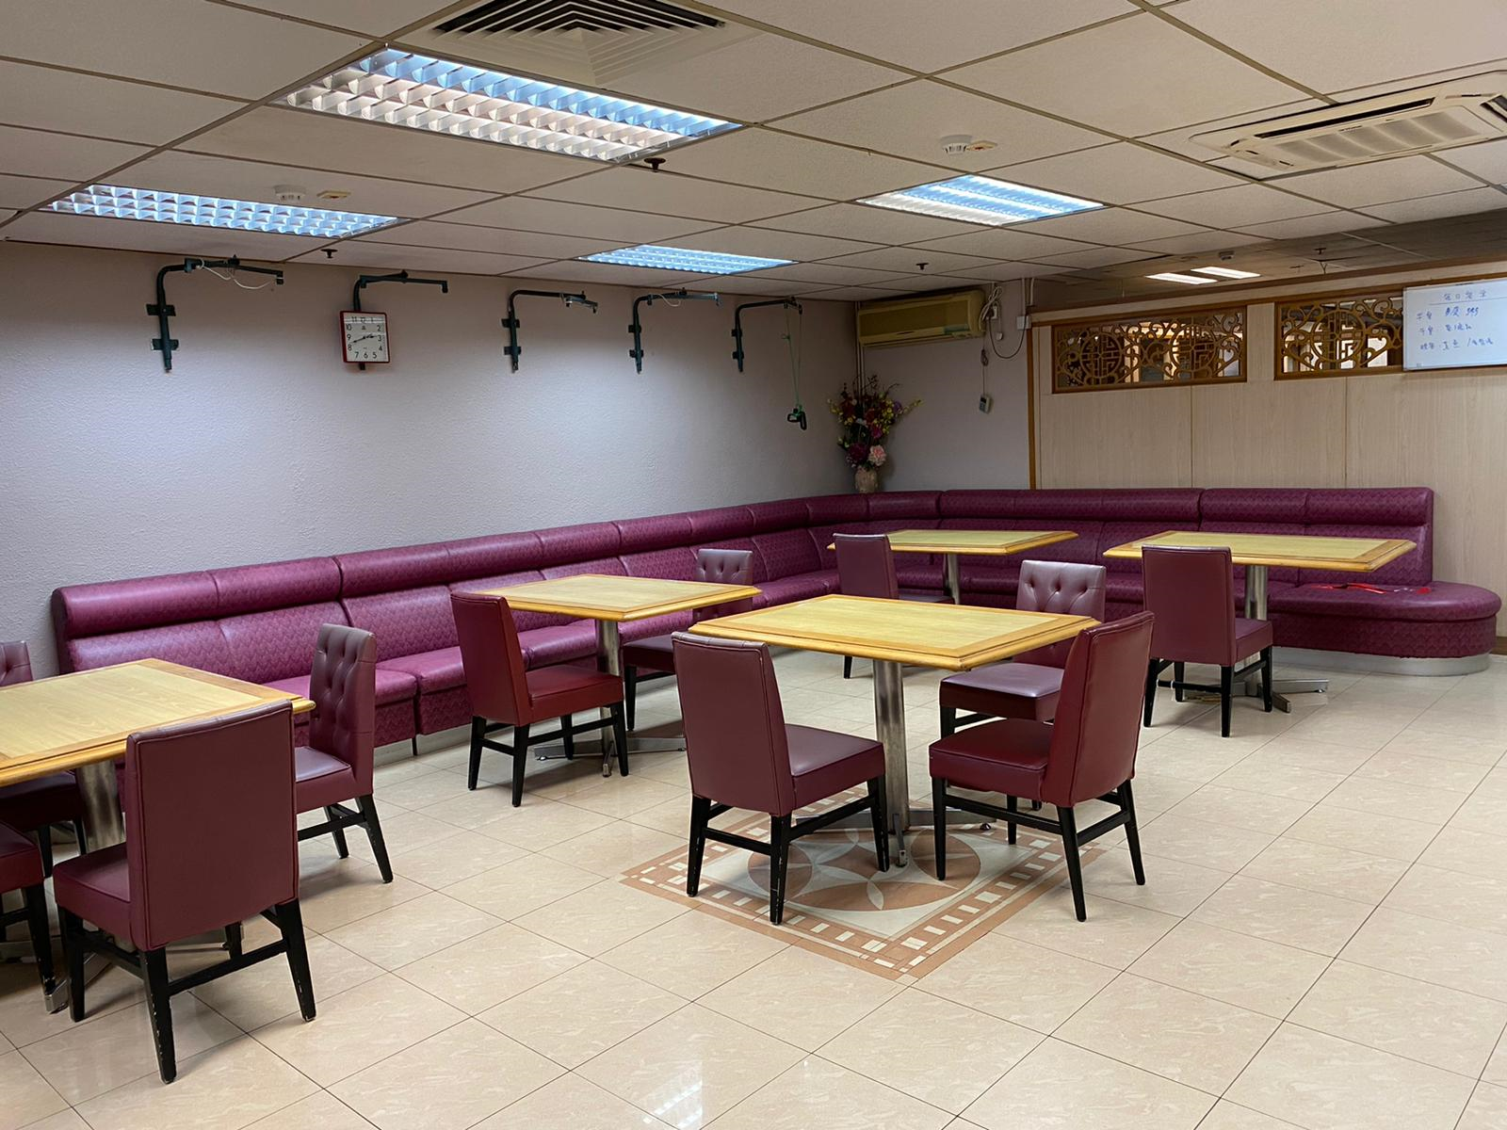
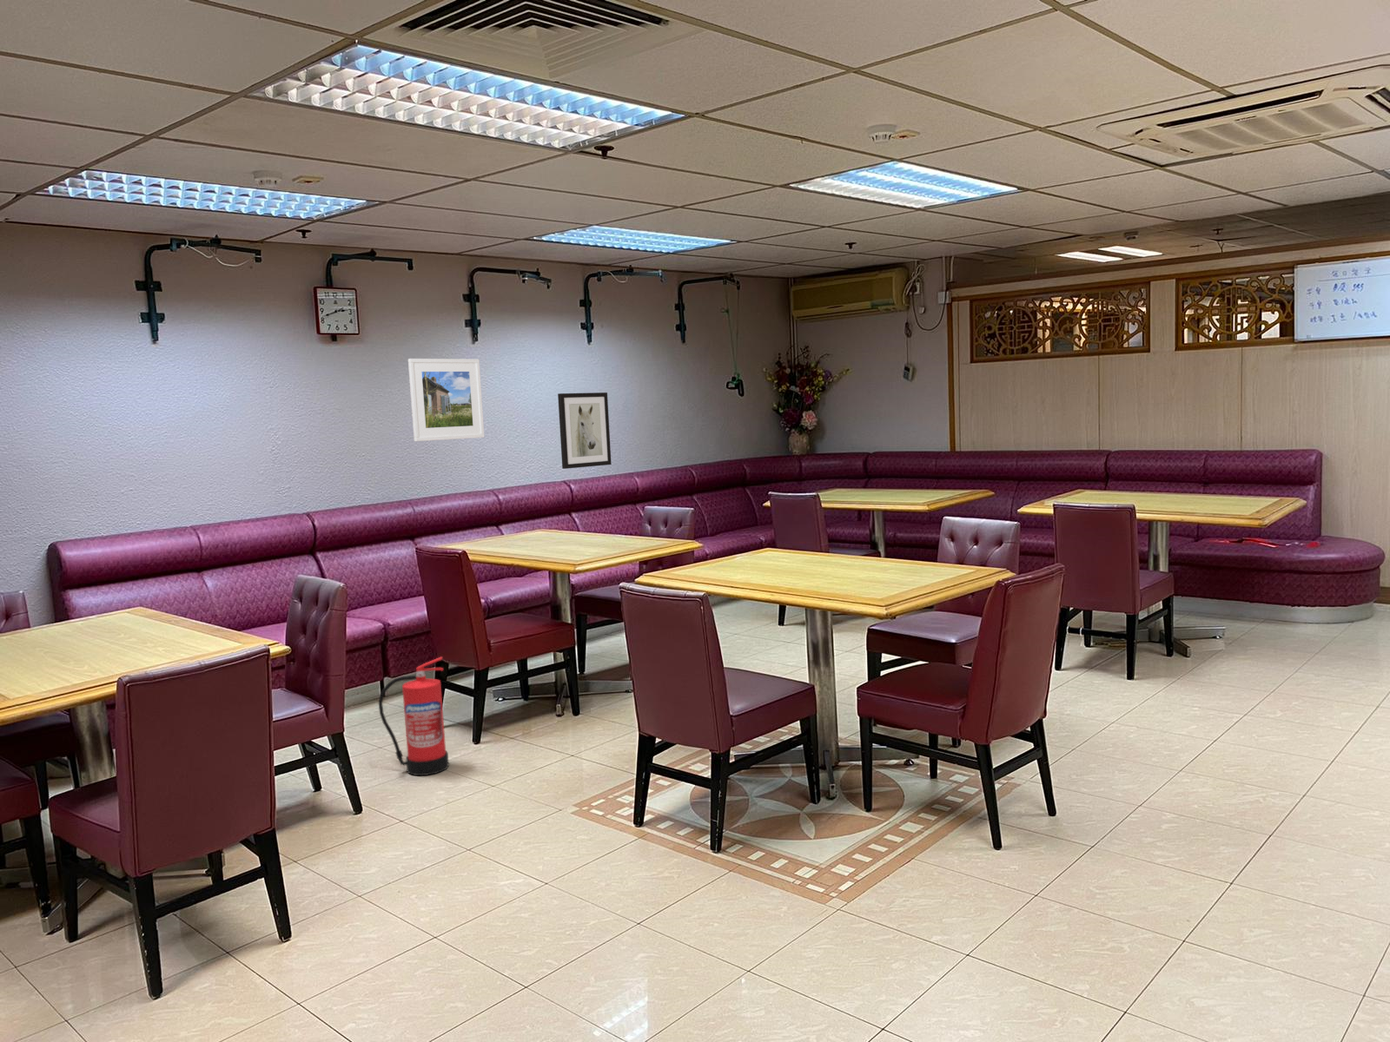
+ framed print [407,358,486,442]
+ wall art [557,392,613,470]
+ fire extinguisher [378,656,450,776]
